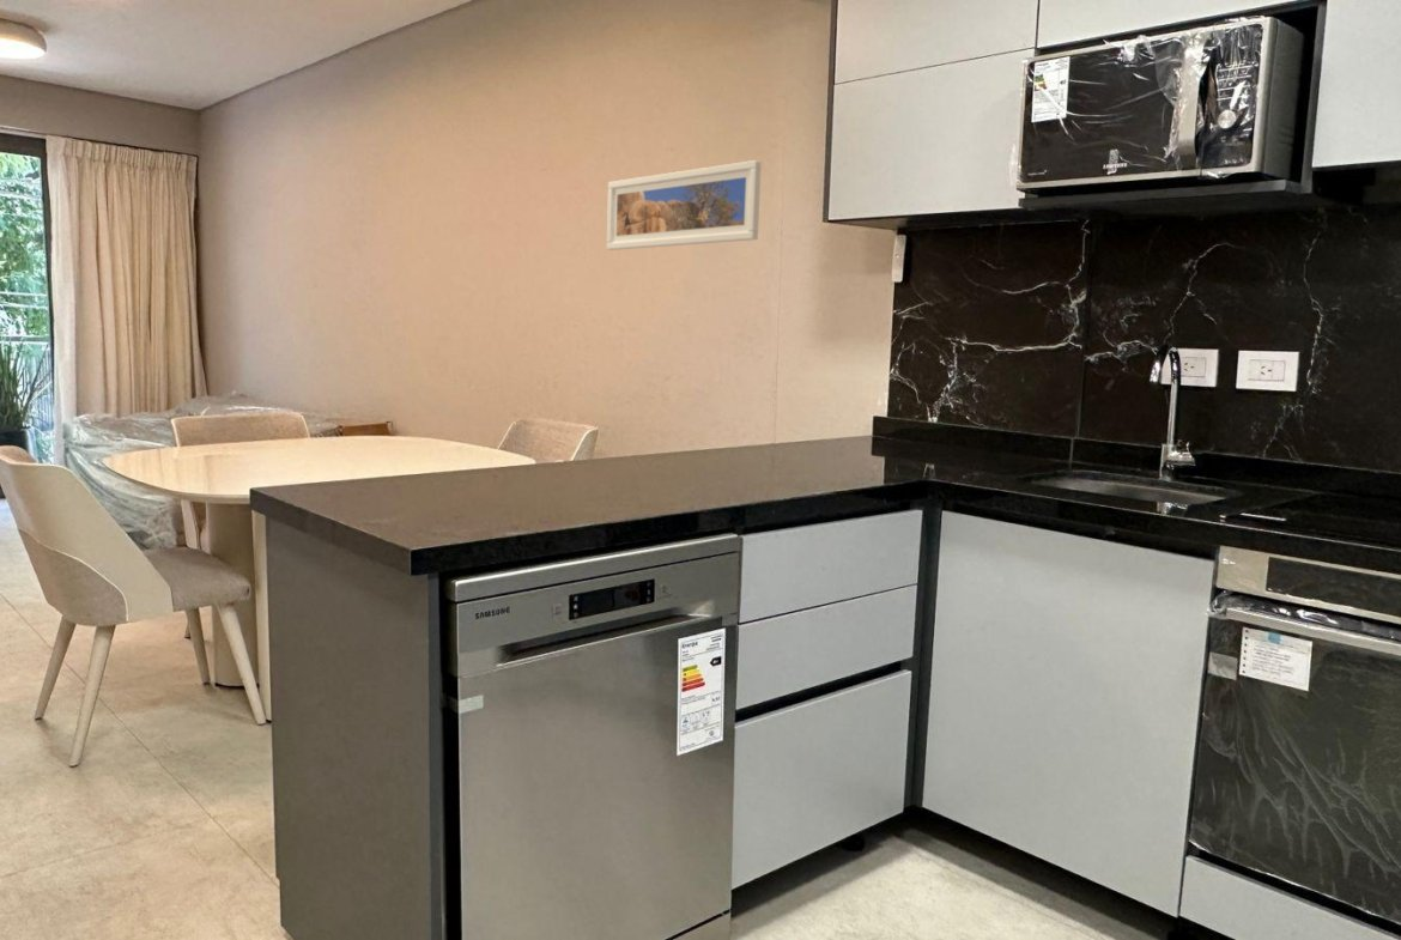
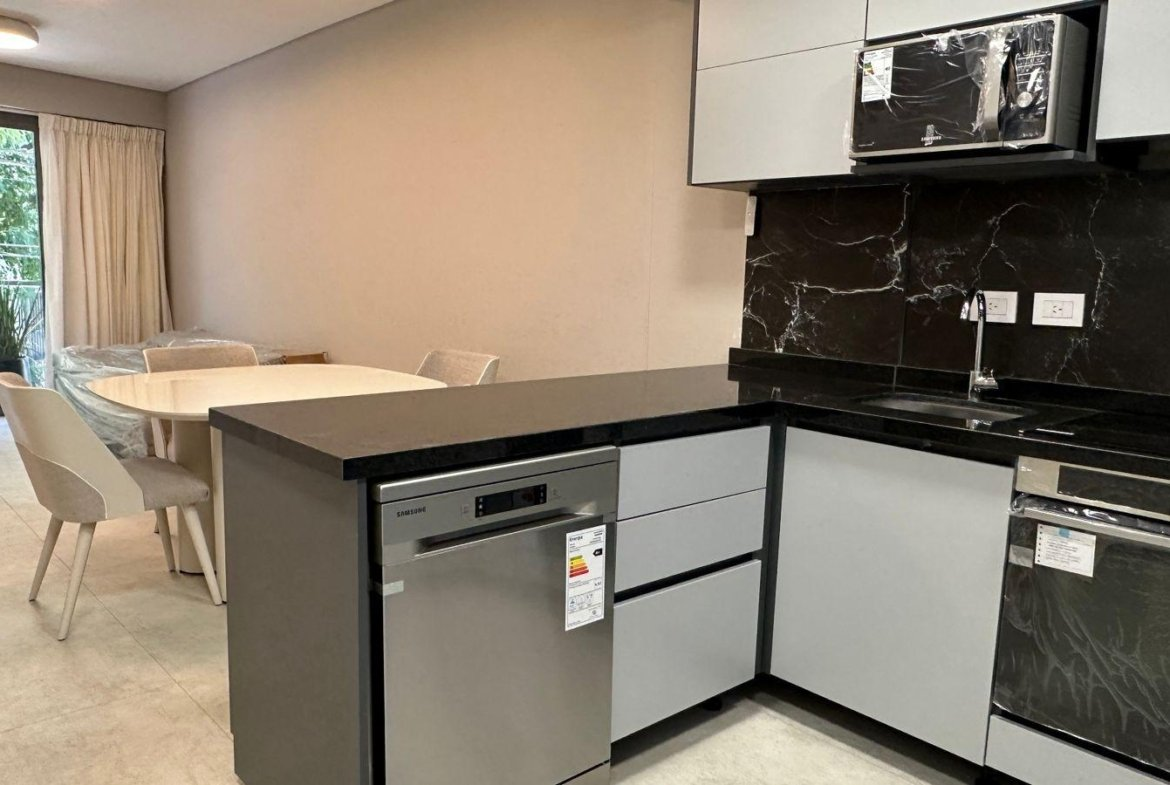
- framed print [606,159,763,251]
